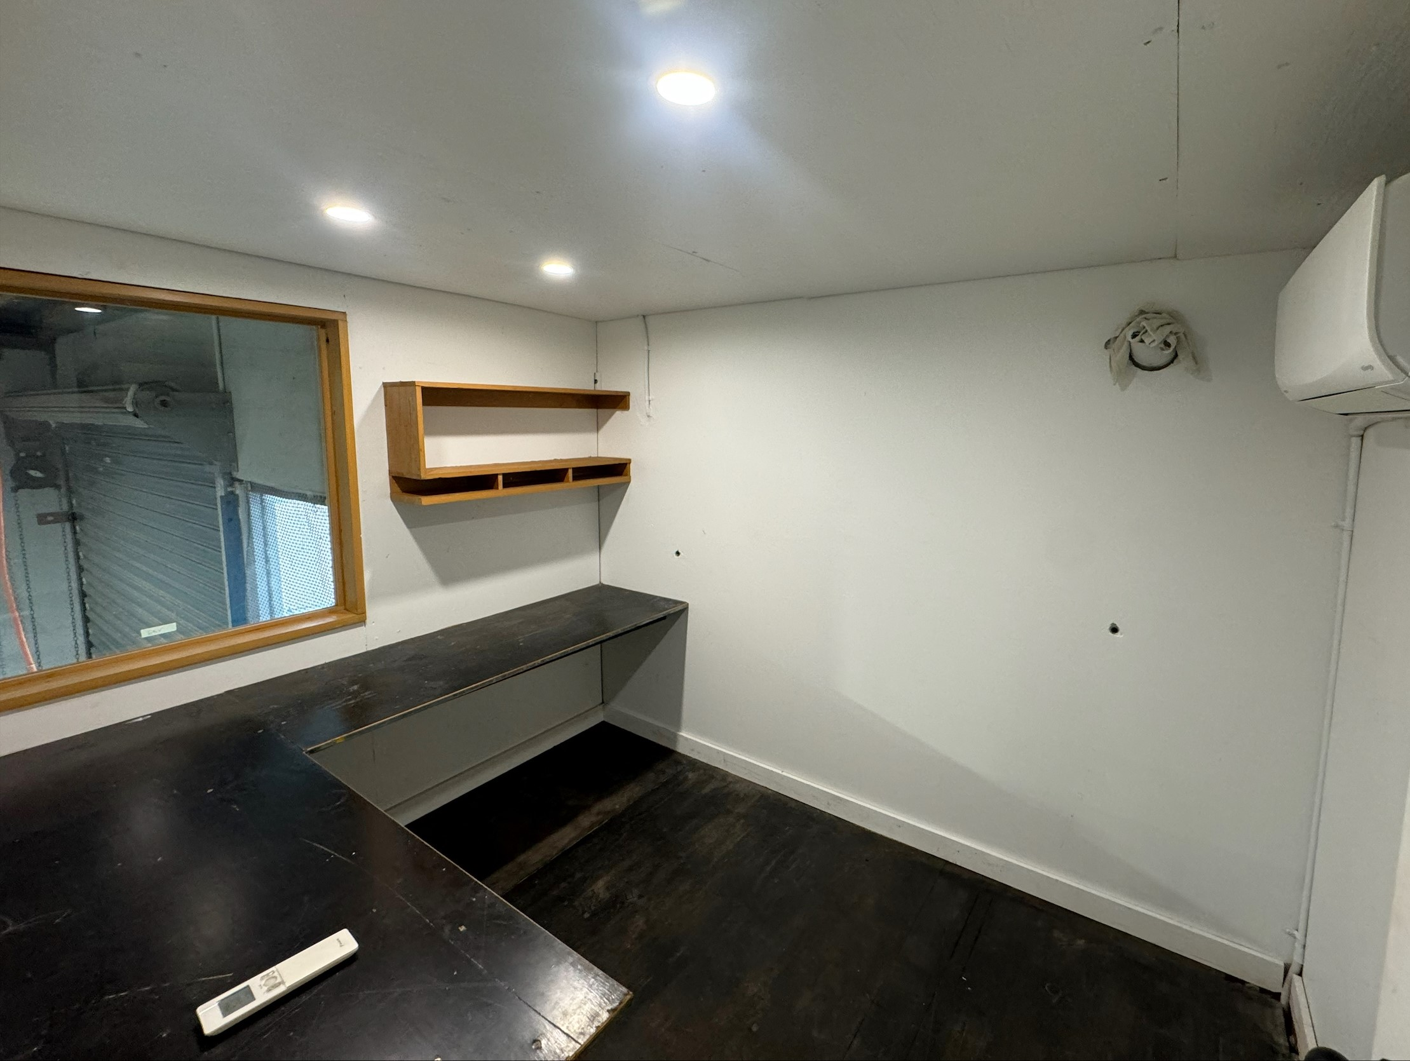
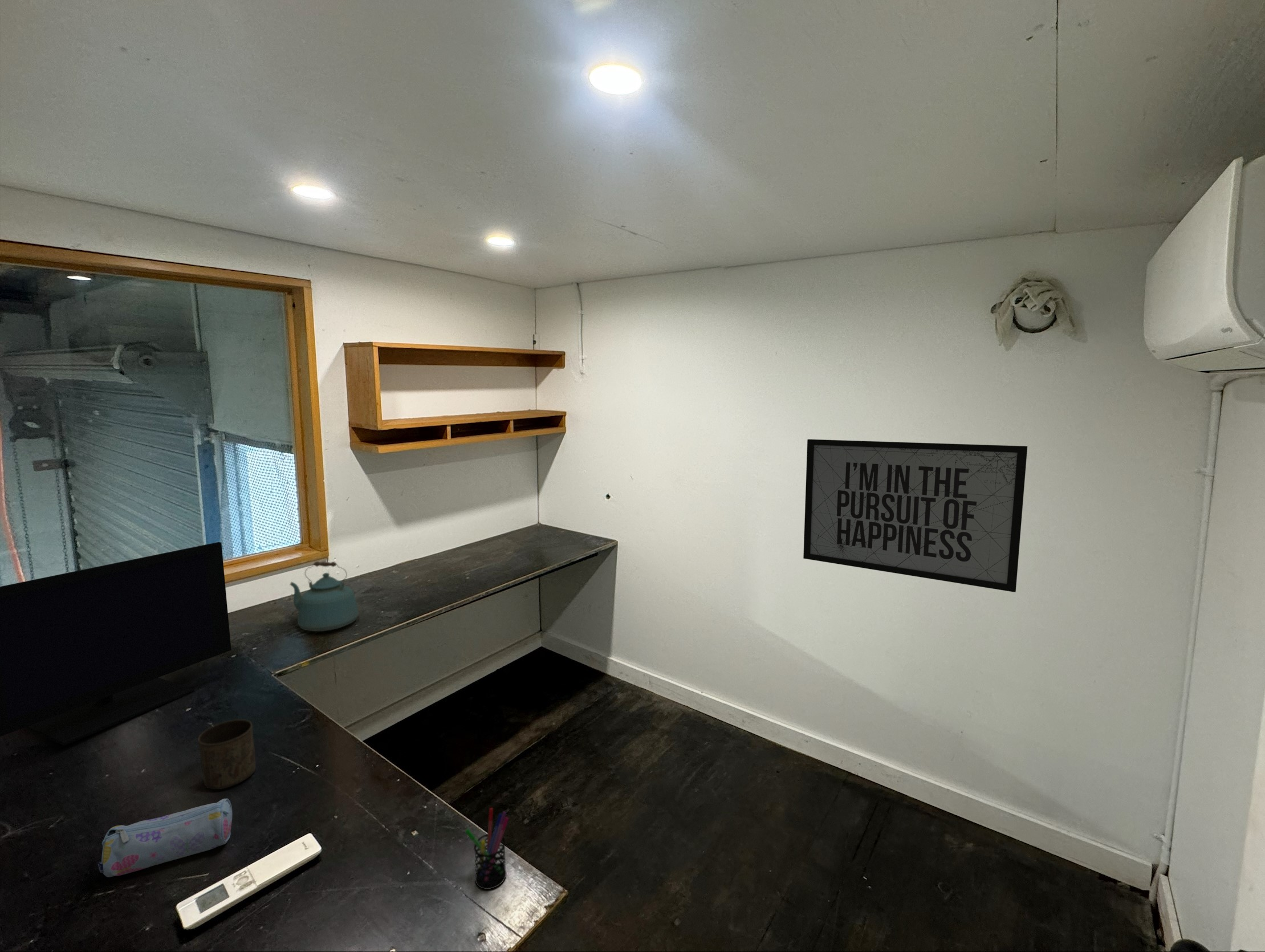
+ monitor [0,542,232,746]
+ cup [197,719,257,790]
+ mirror [803,438,1028,593]
+ kettle [289,561,360,632]
+ pen holder [465,807,509,890]
+ pencil case [97,798,233,878]
